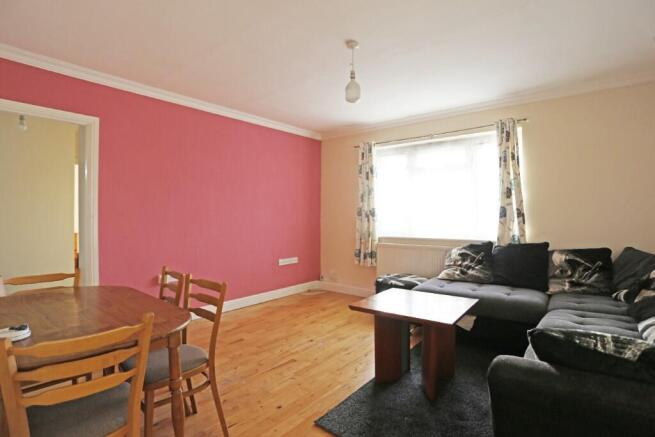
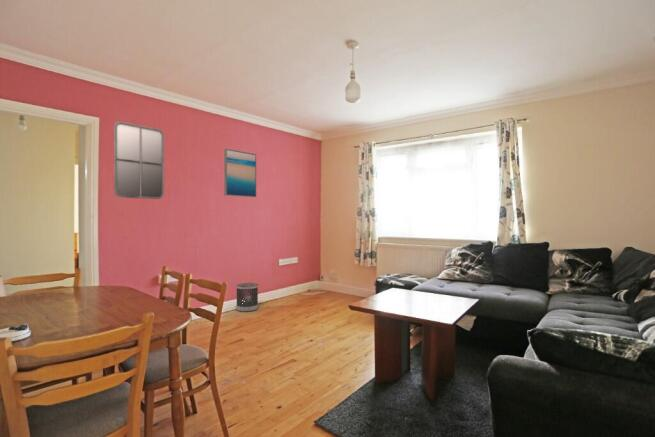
+ wastebasket [235,282,259,313]
+ home mirror [113,121,165,200]
+ wall art [223,148,257,198]
